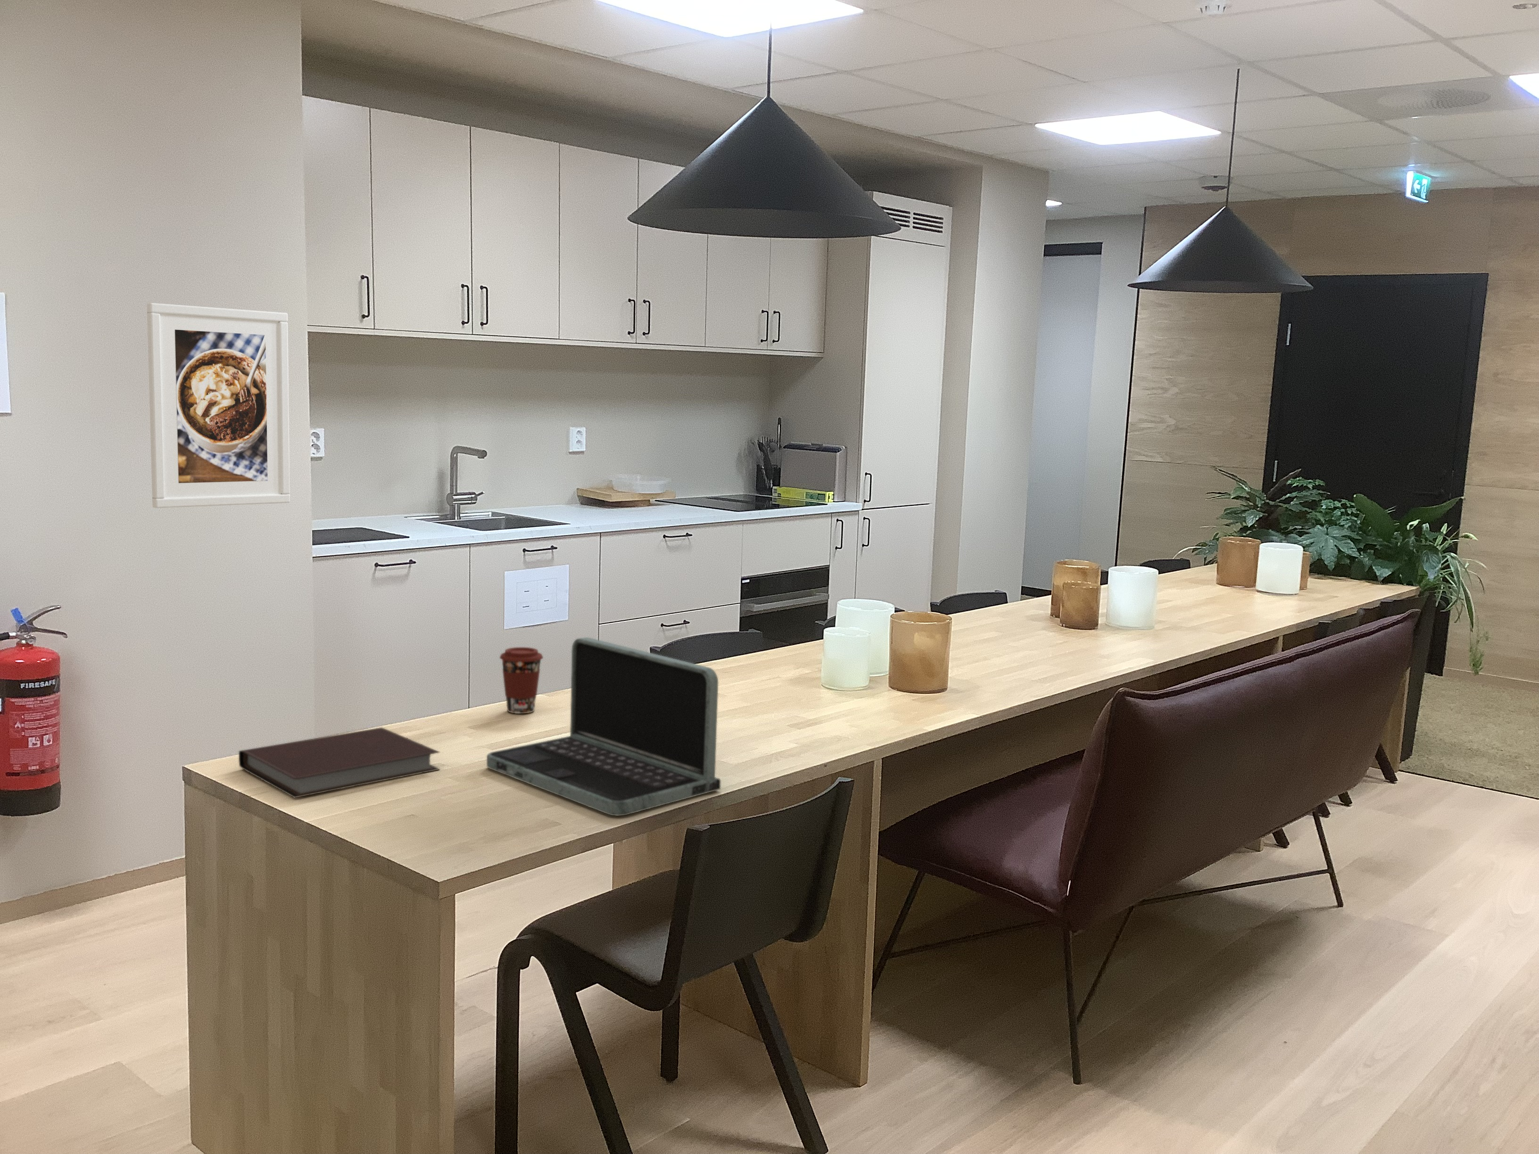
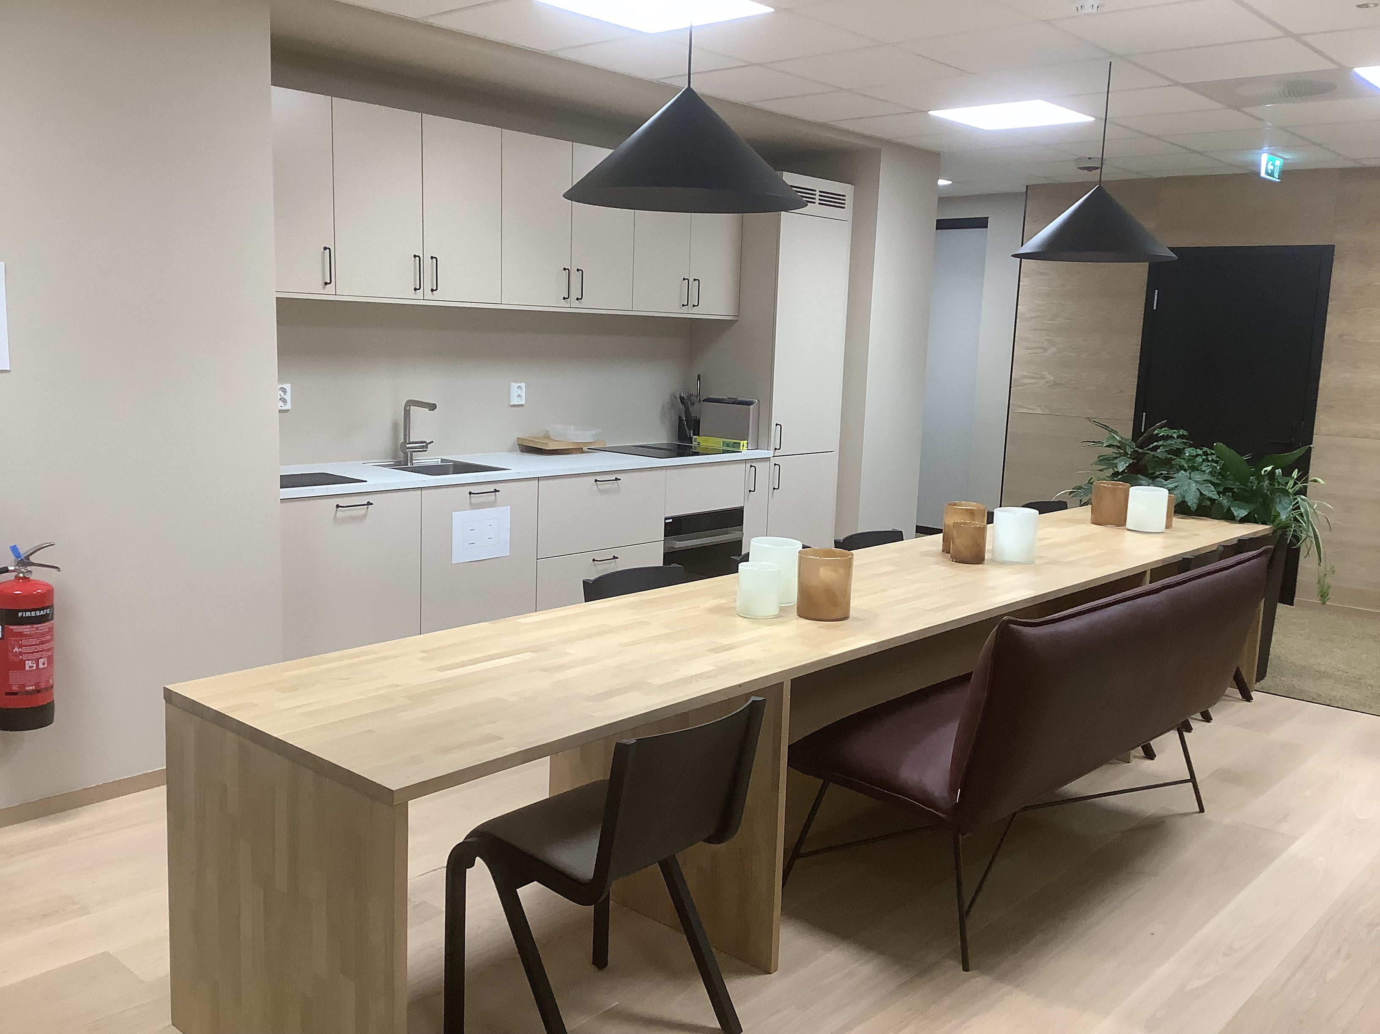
- coffee cup [499,647,544,714]
- notebook [238,727,440,799]
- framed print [147,302,291,509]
- laptop [486,636,721,817]
